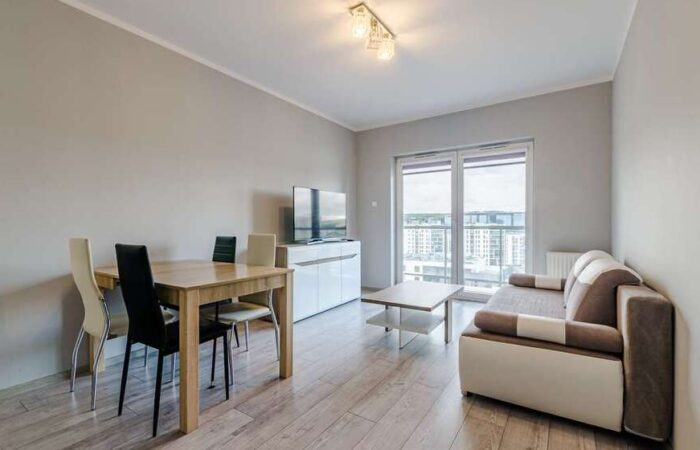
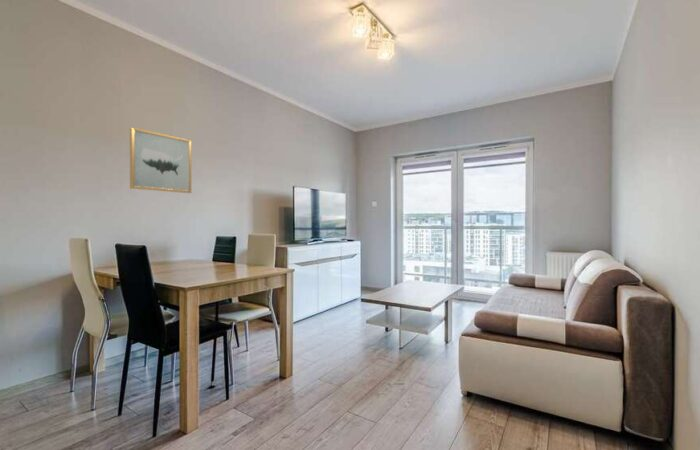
+ wall art [129,126,192,194]
